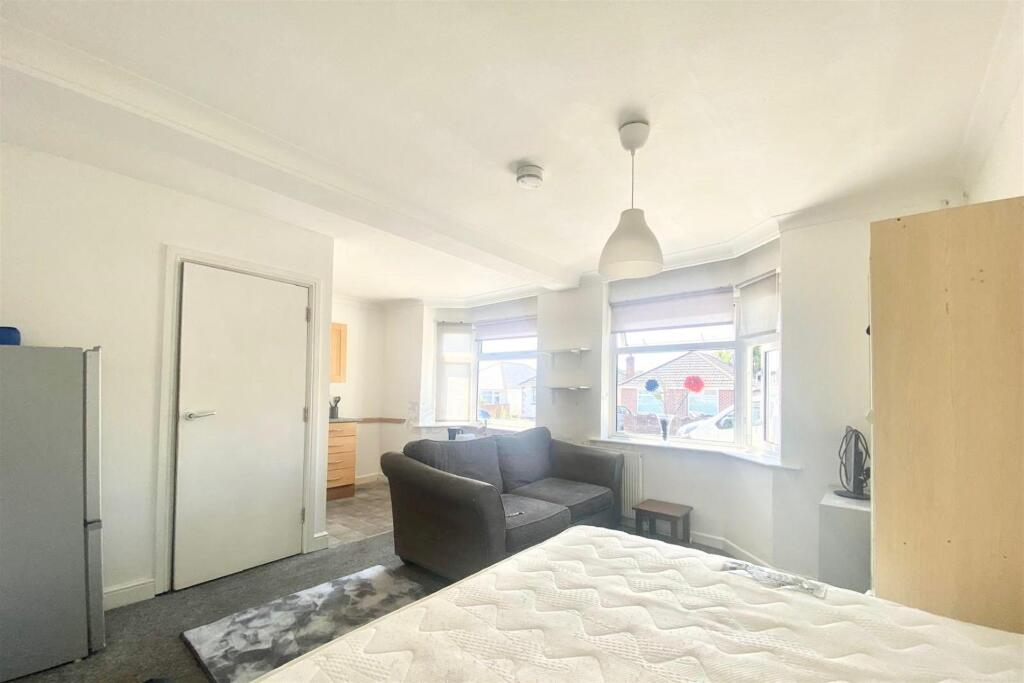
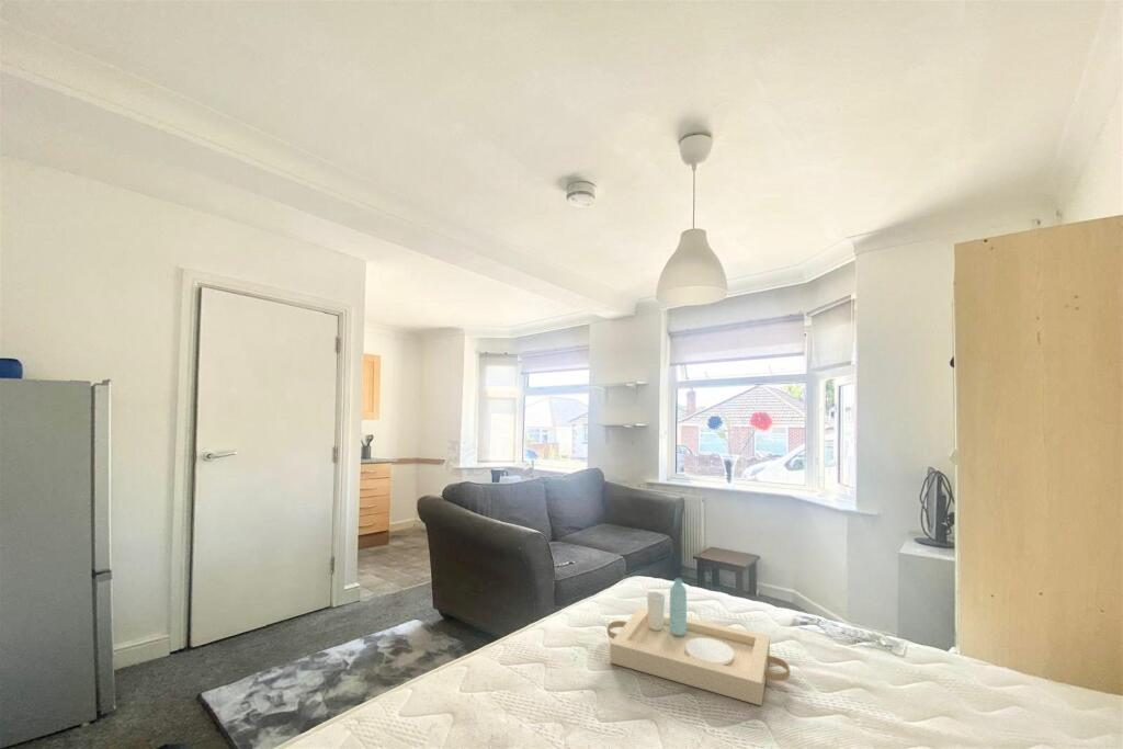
+ serving tray [606,577,791,706]
